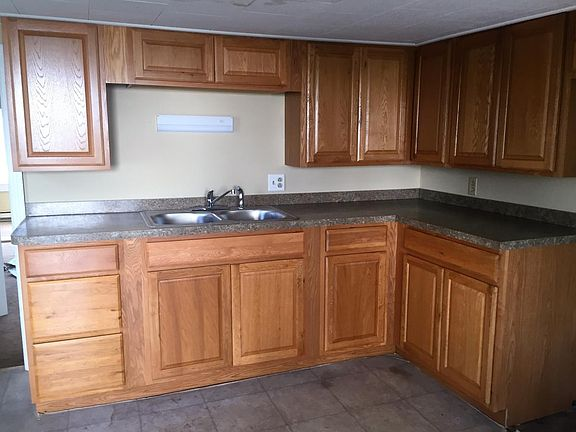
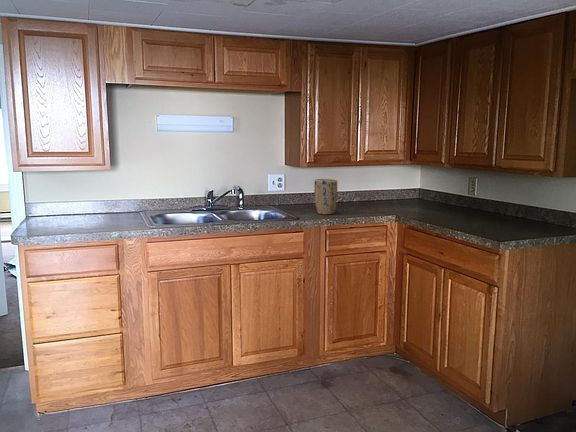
+ plant pot [313,178,338,215]
